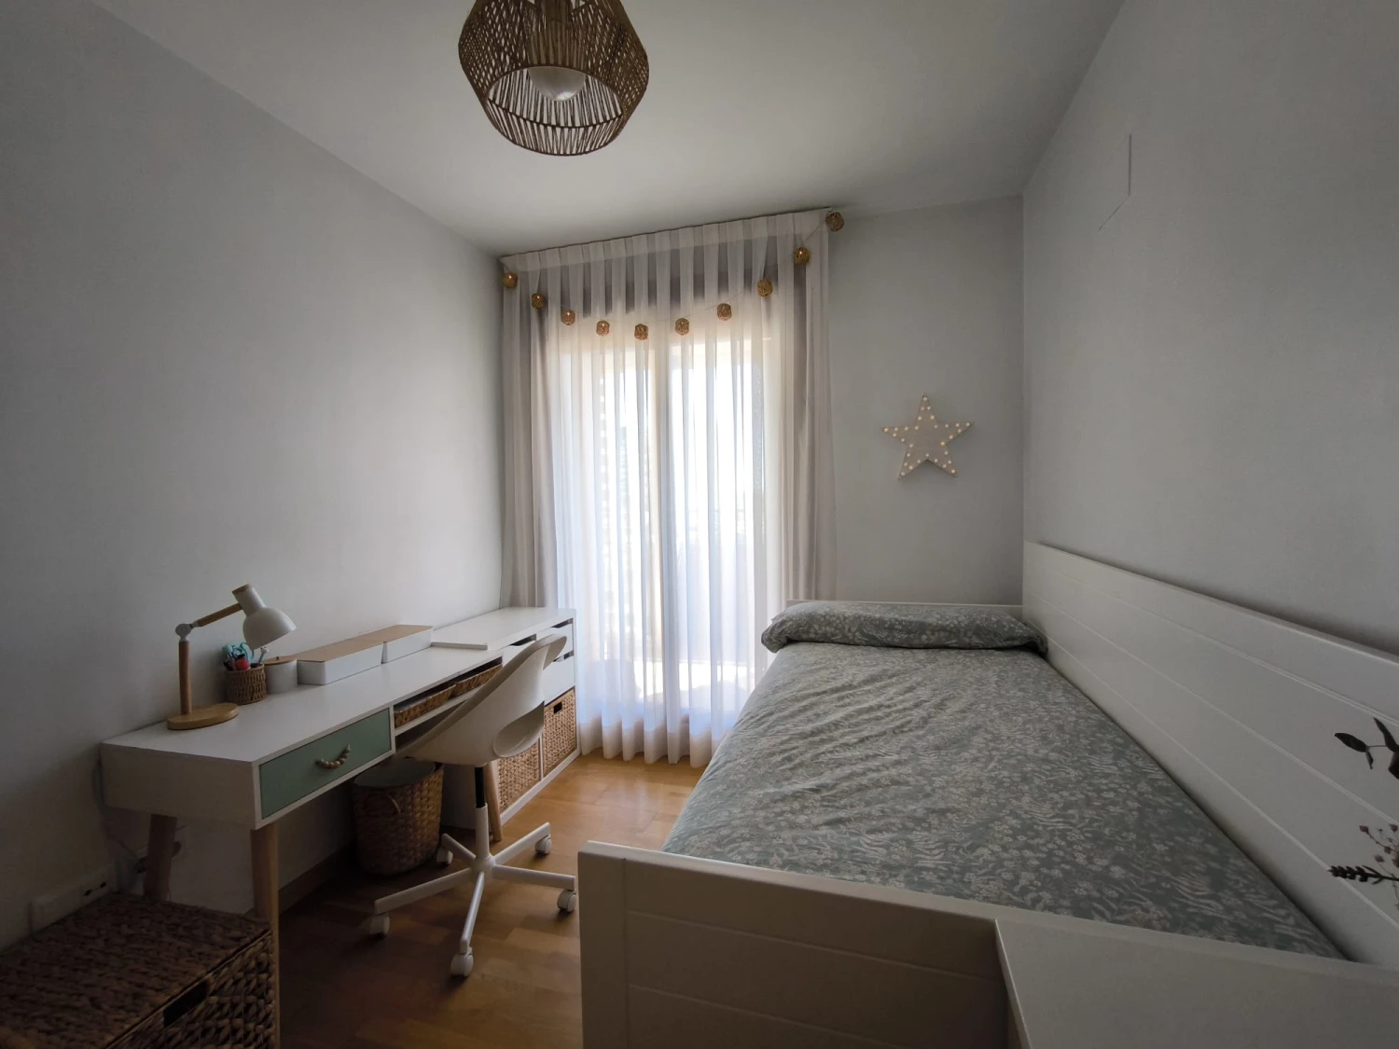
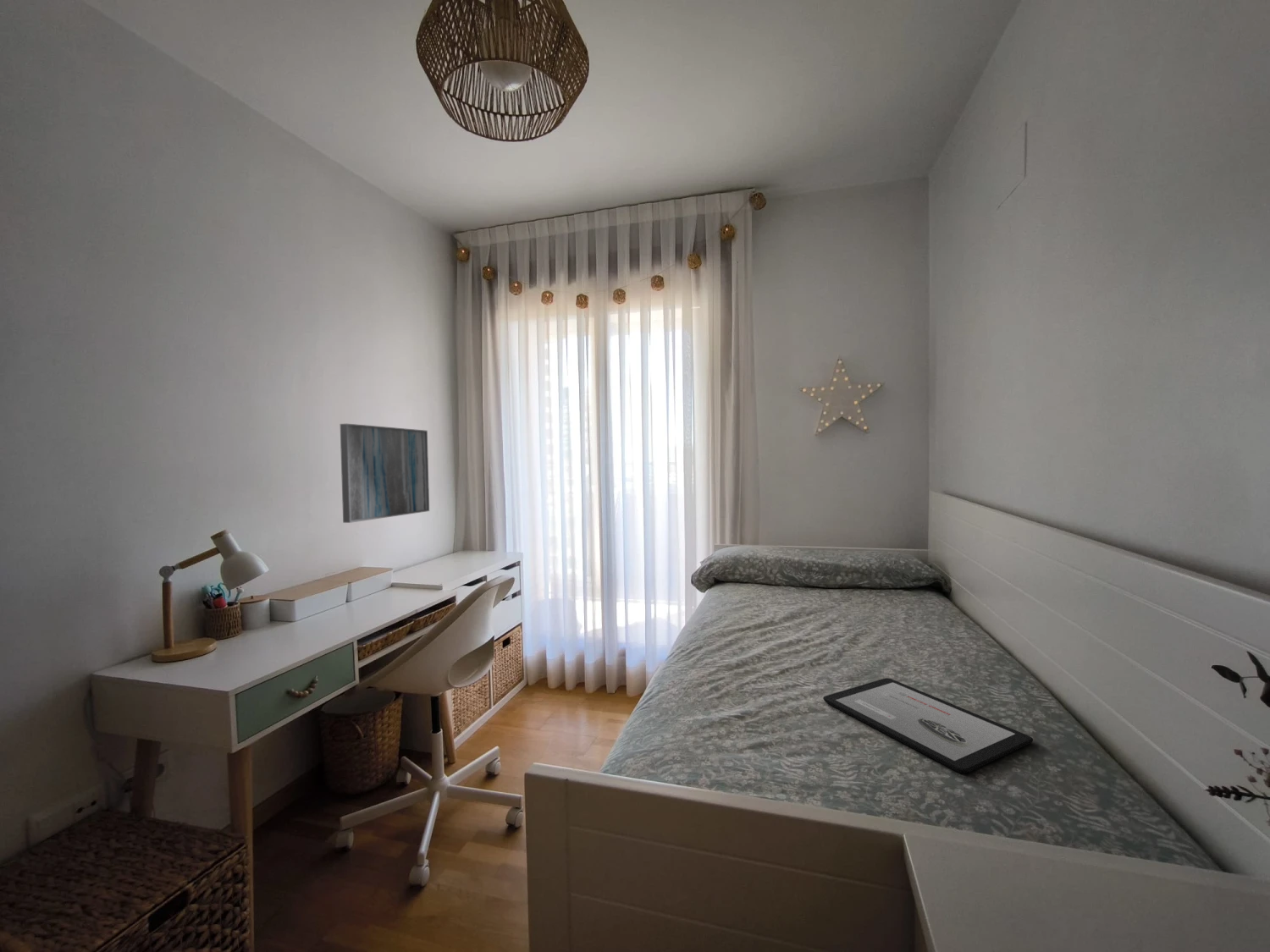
+ tablet [822,677,1034,773]
+ wall art [340,423,430,524]
